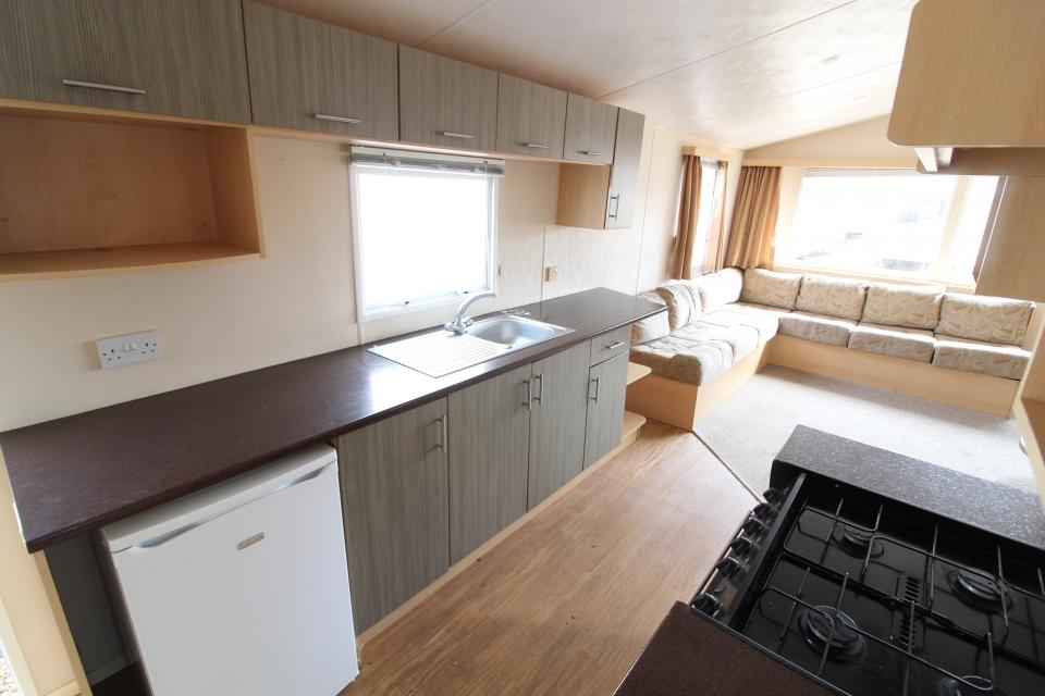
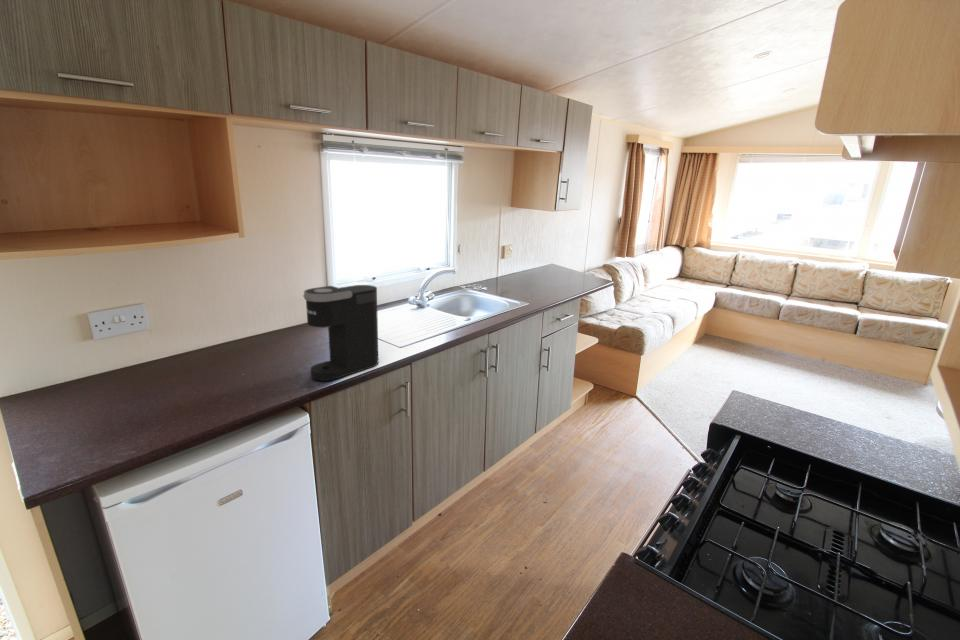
+ coffee maker [302,284,379,382]
